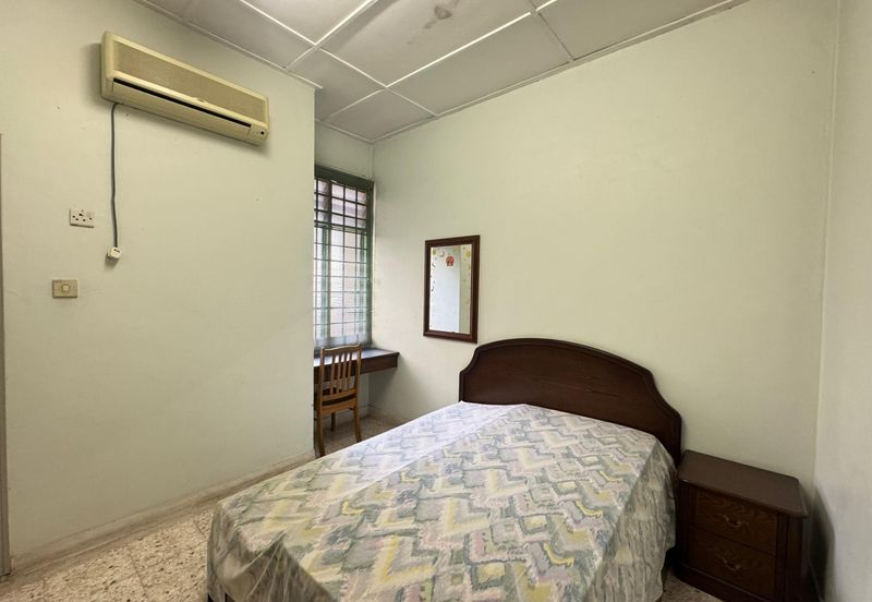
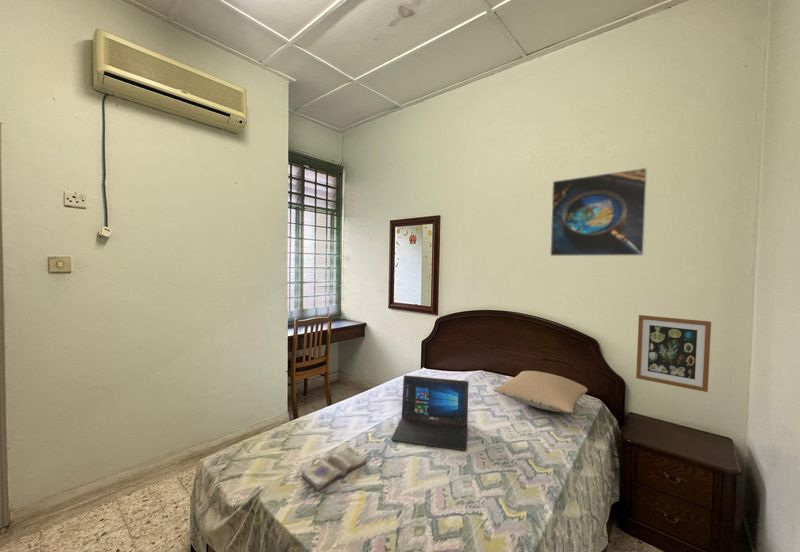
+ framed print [549,166,649,257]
+ wall art [635,314,712,393]
+ pillow [493,370,588,414]
+ diary [300,446,368,492]
+ laptop [390,374,469,452]
